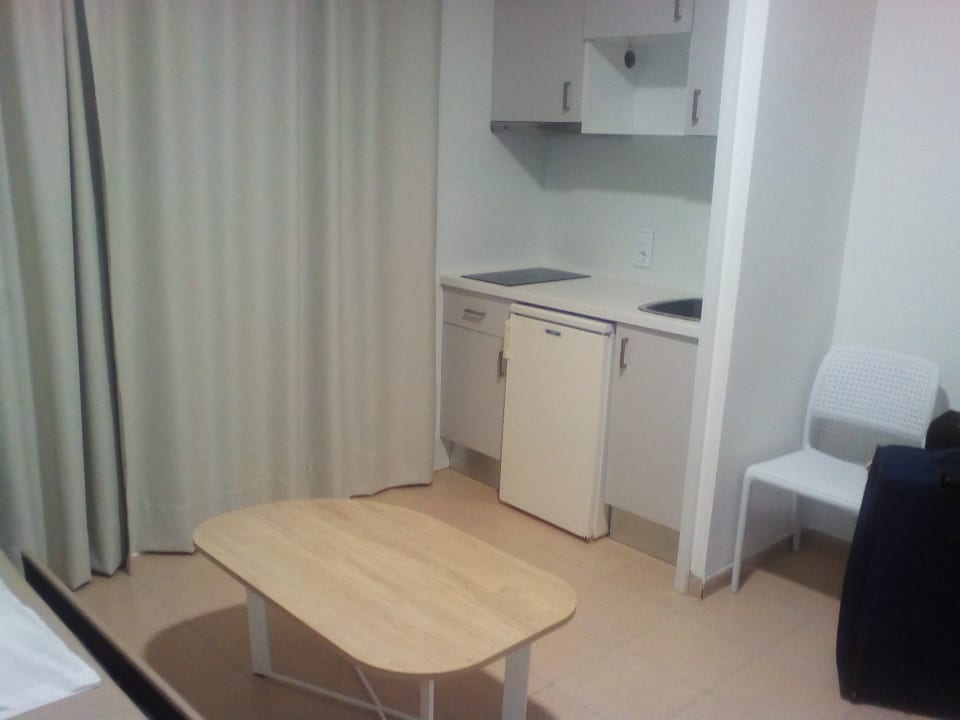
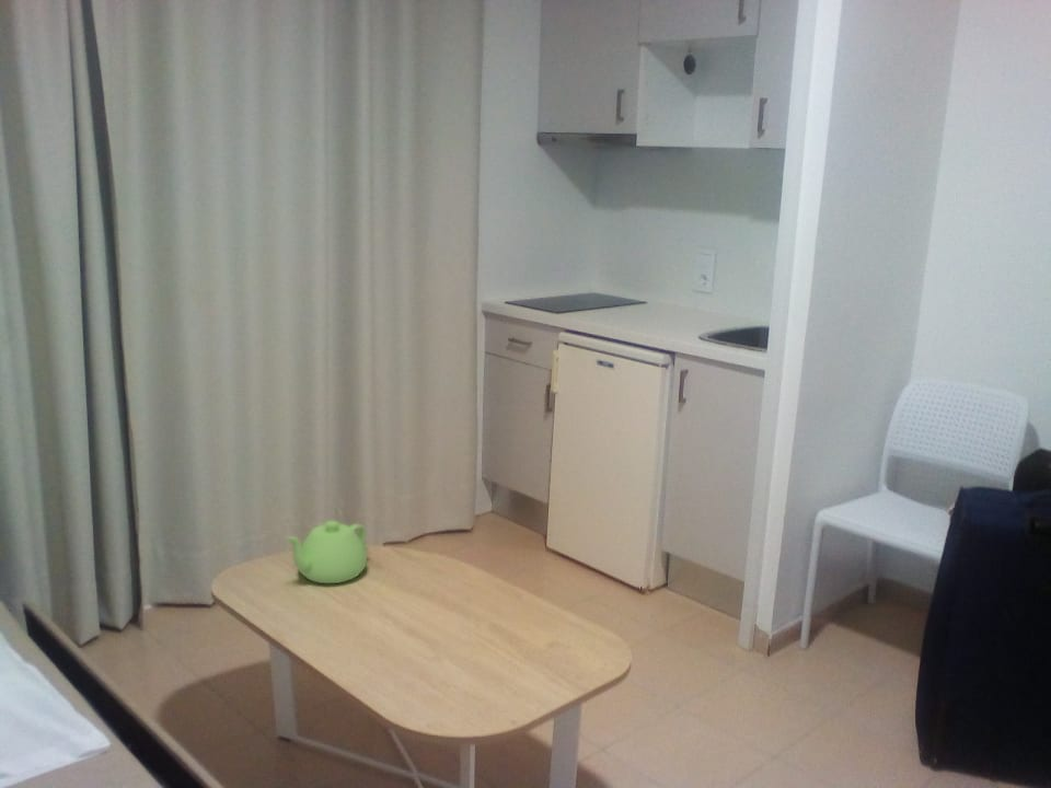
+ teapot [285,520,369,584]
